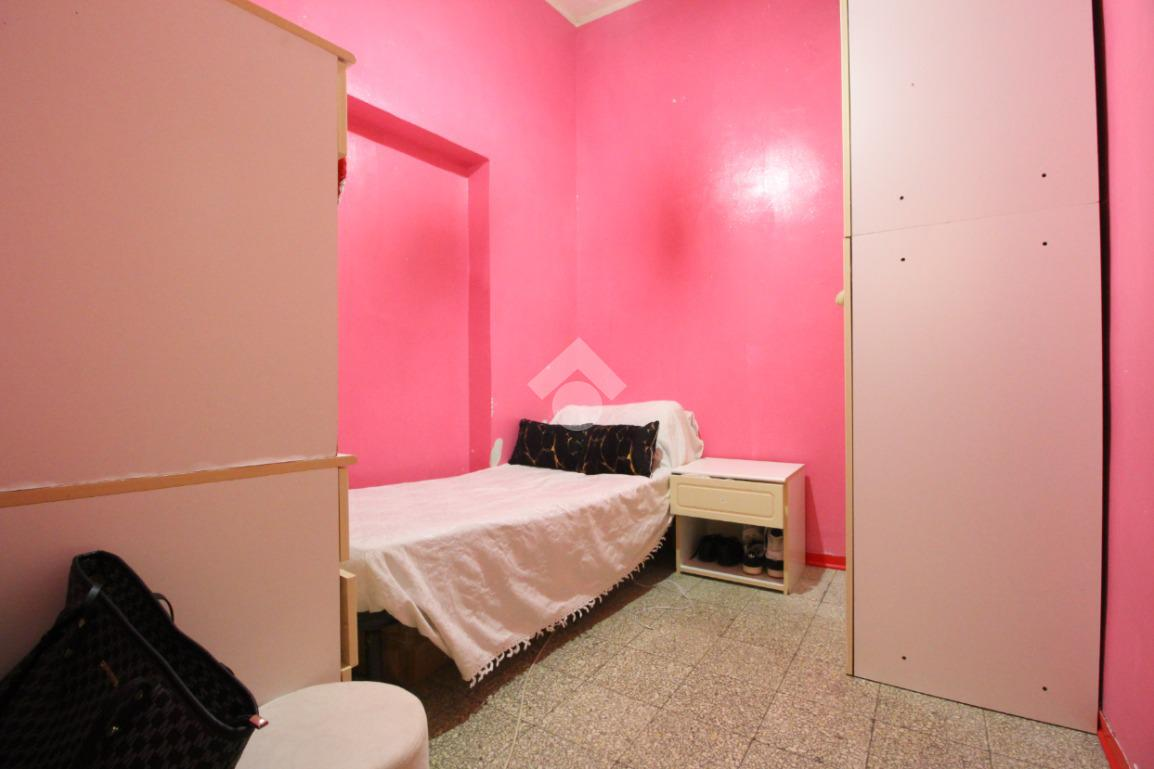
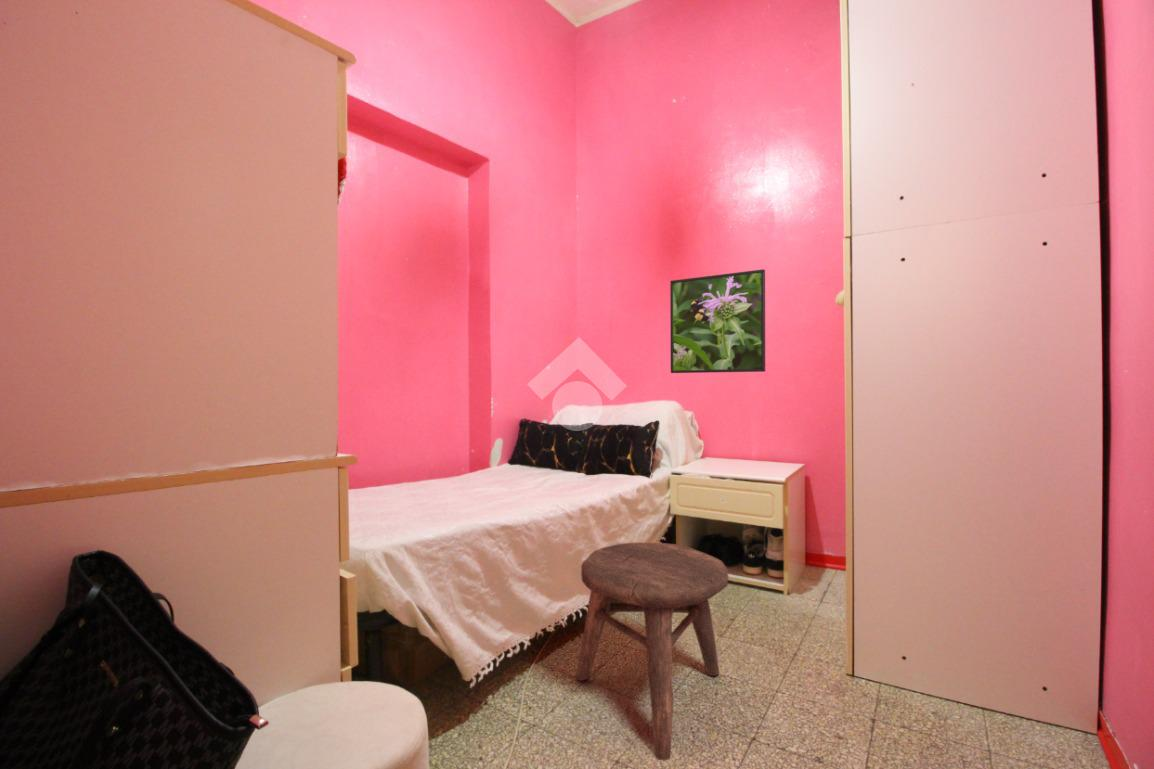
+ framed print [669,268,766,374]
+ stool [574,542,729,762]
